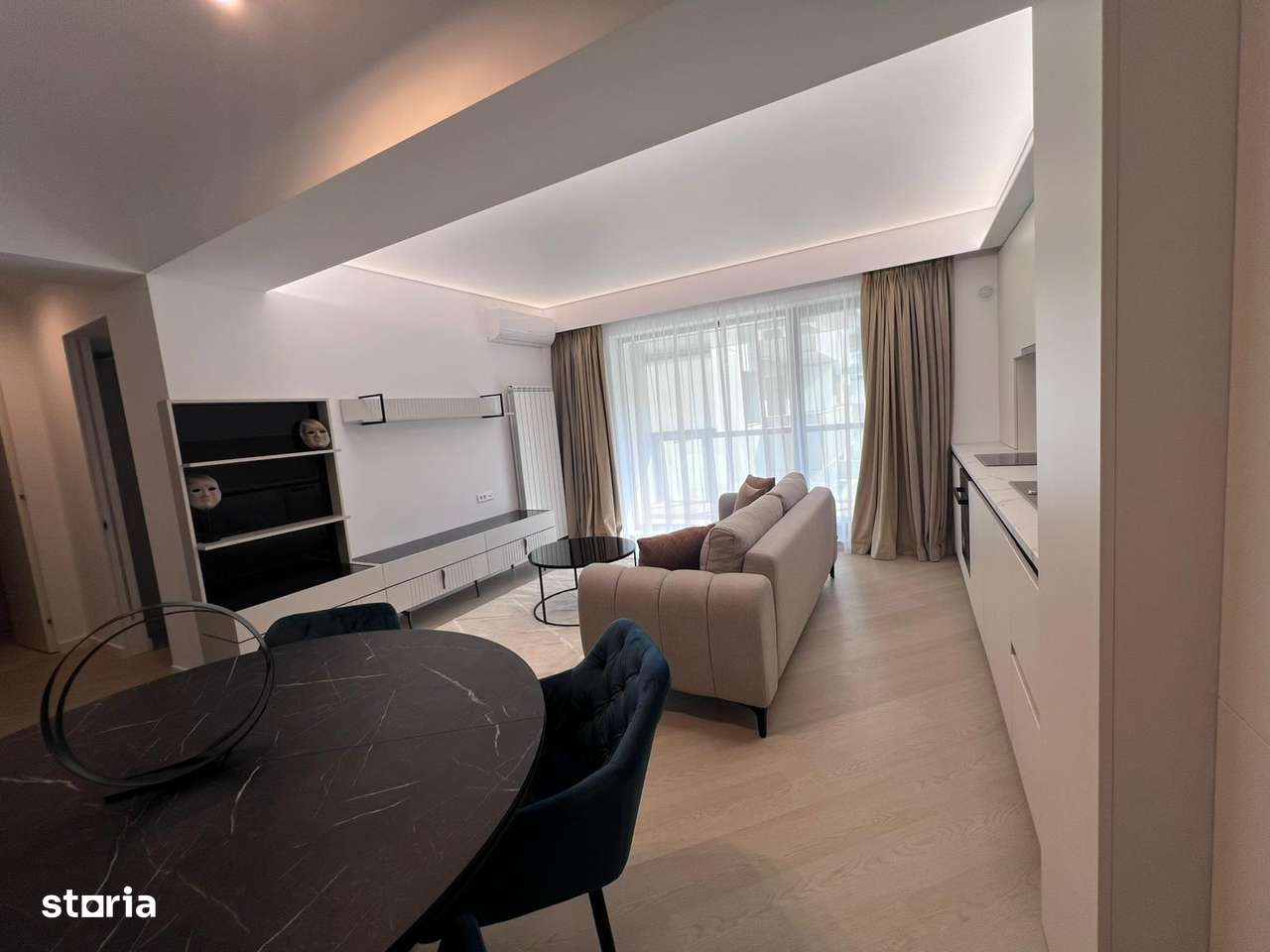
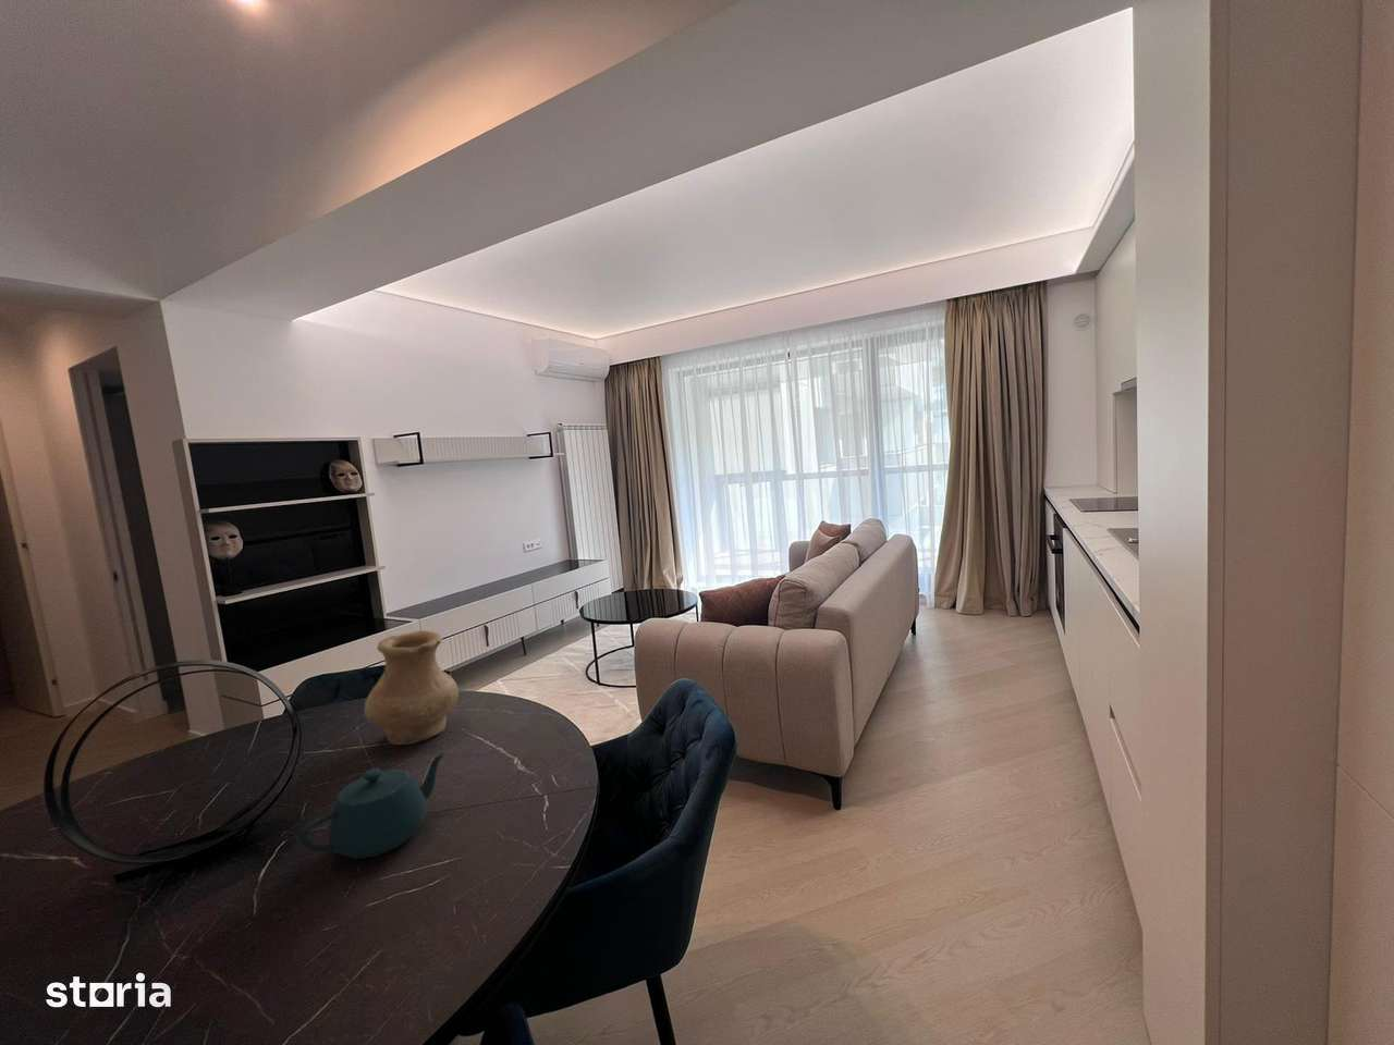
+ teapot [297,751,447,859]
+ vase [362,629,460,745]
